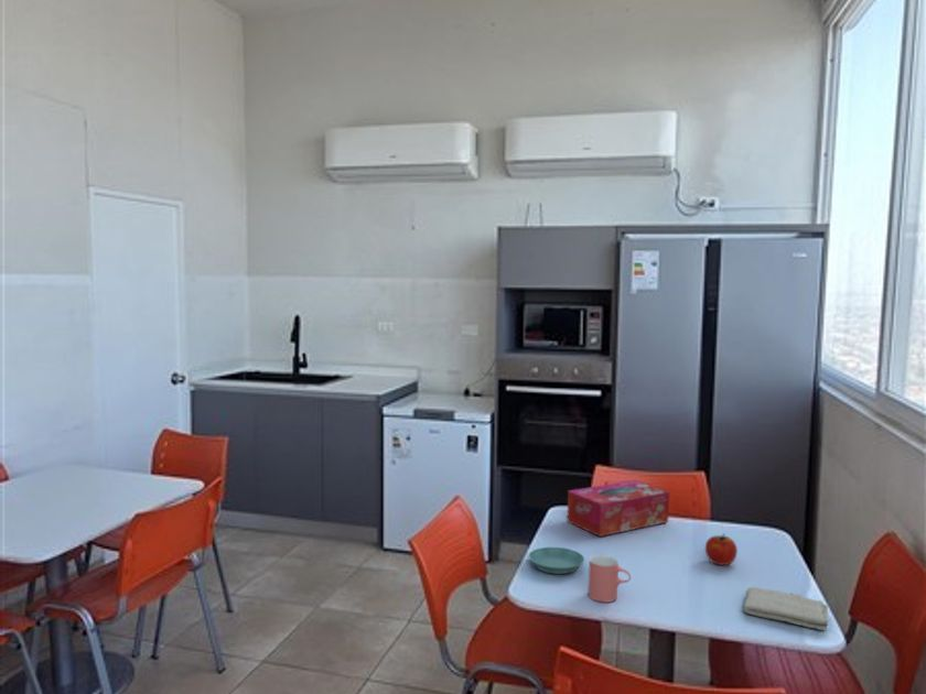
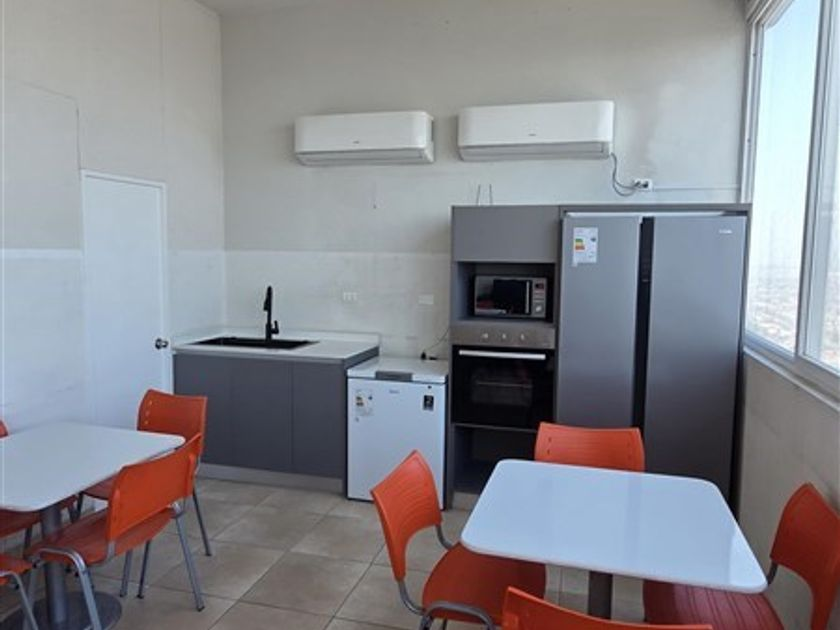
- saucer [528,546,585,575]
- cup [588,554,632,604]
- fruit [704,533,739,566]
- washcloth [743,586,830,631]
- tissue box [566,479,670,538]
